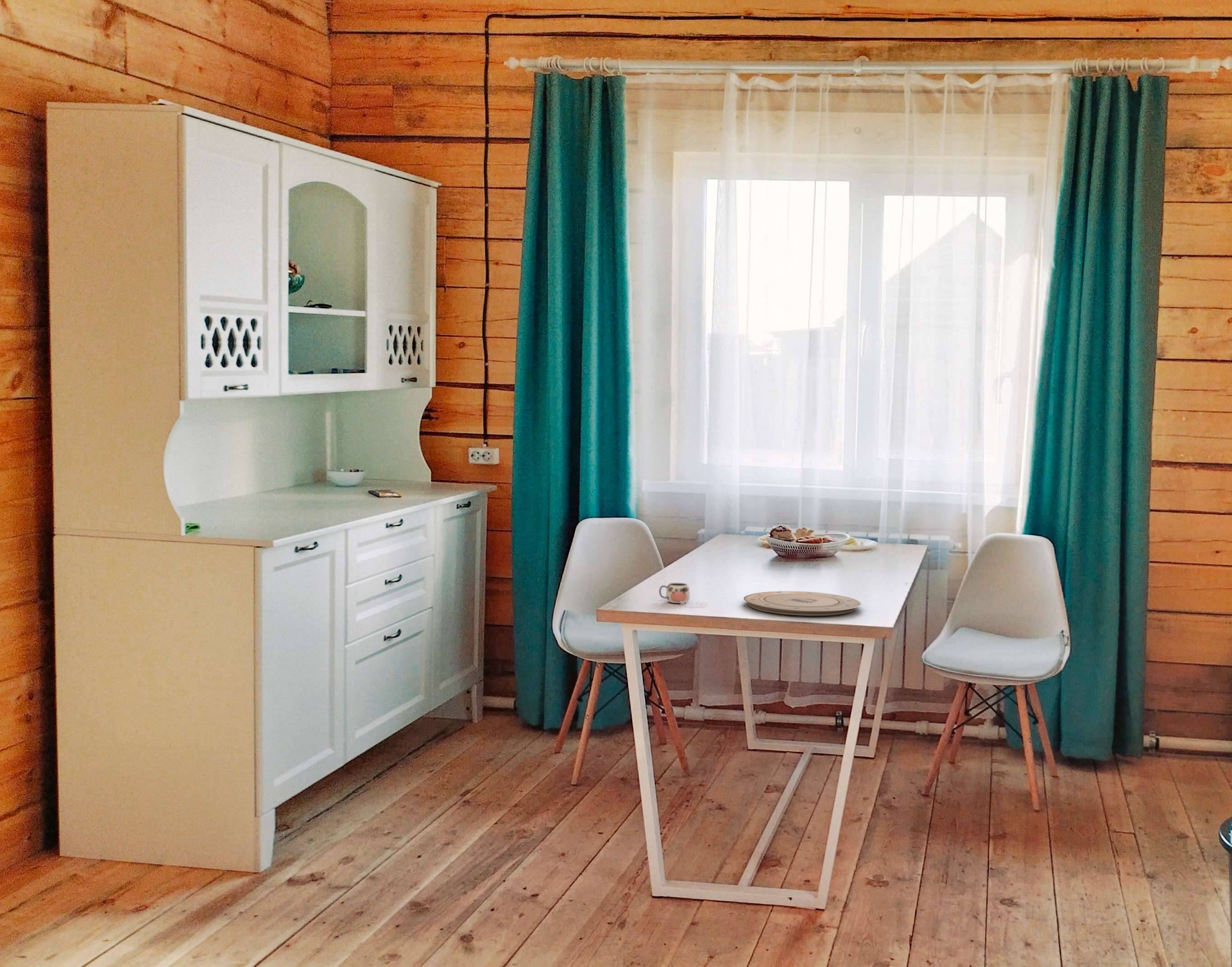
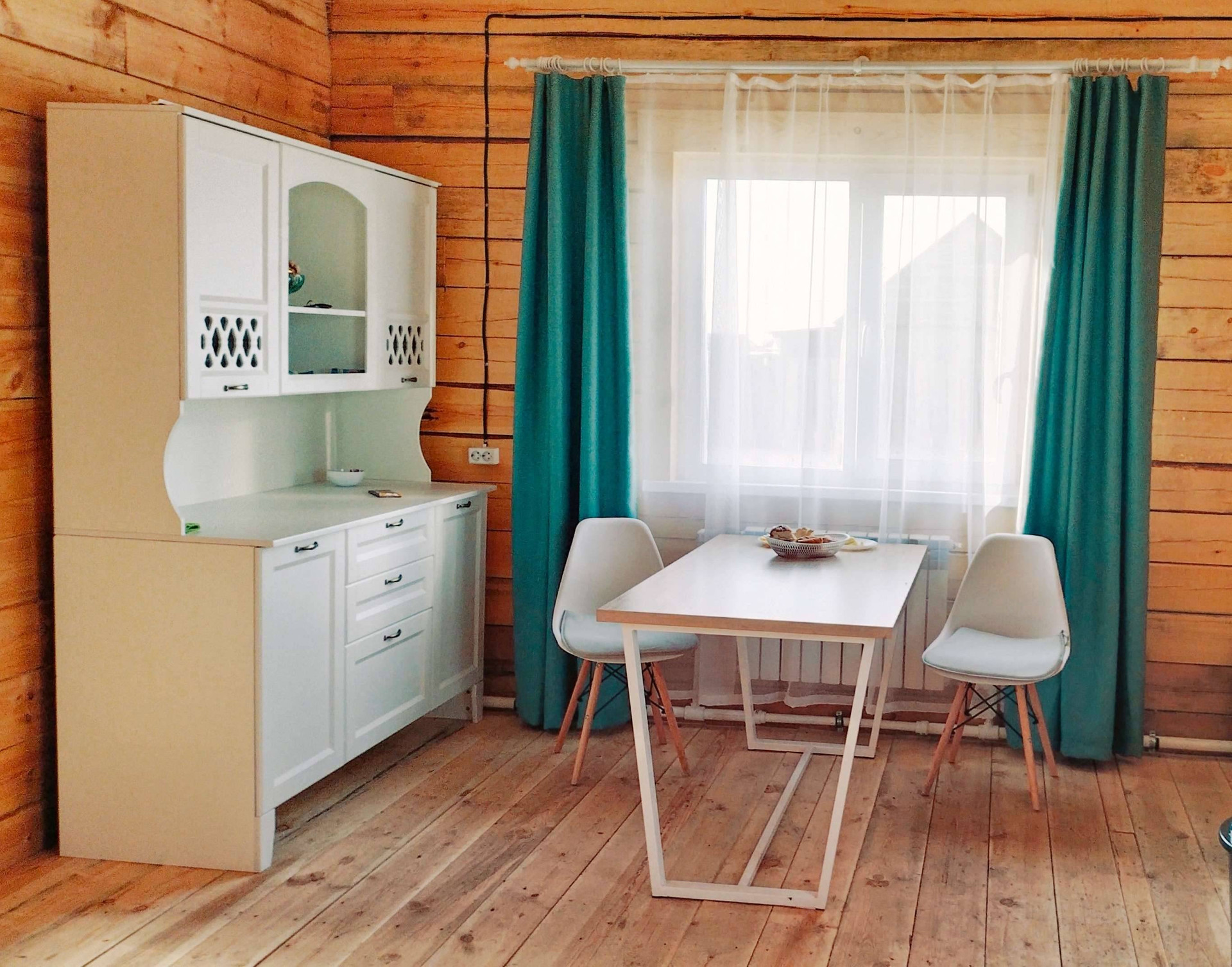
- plate [743,590,862,617]
- mug [658,583,708,606]
